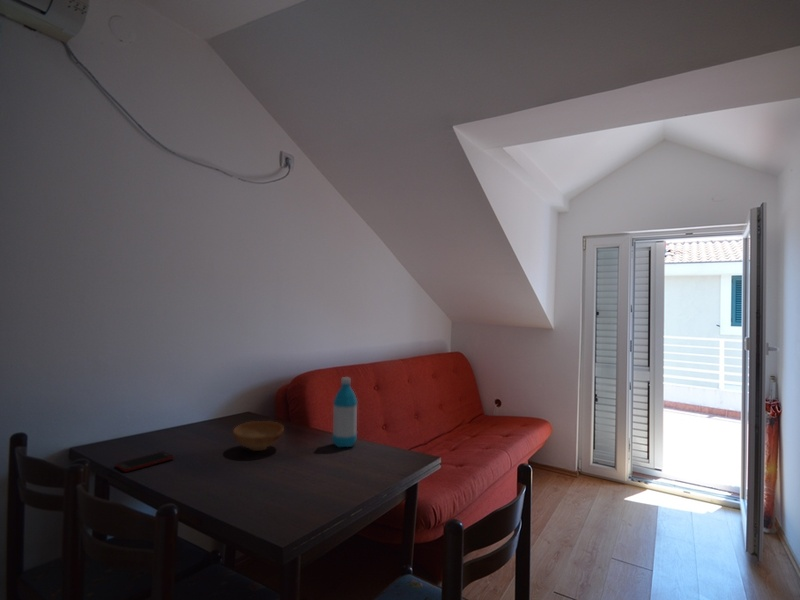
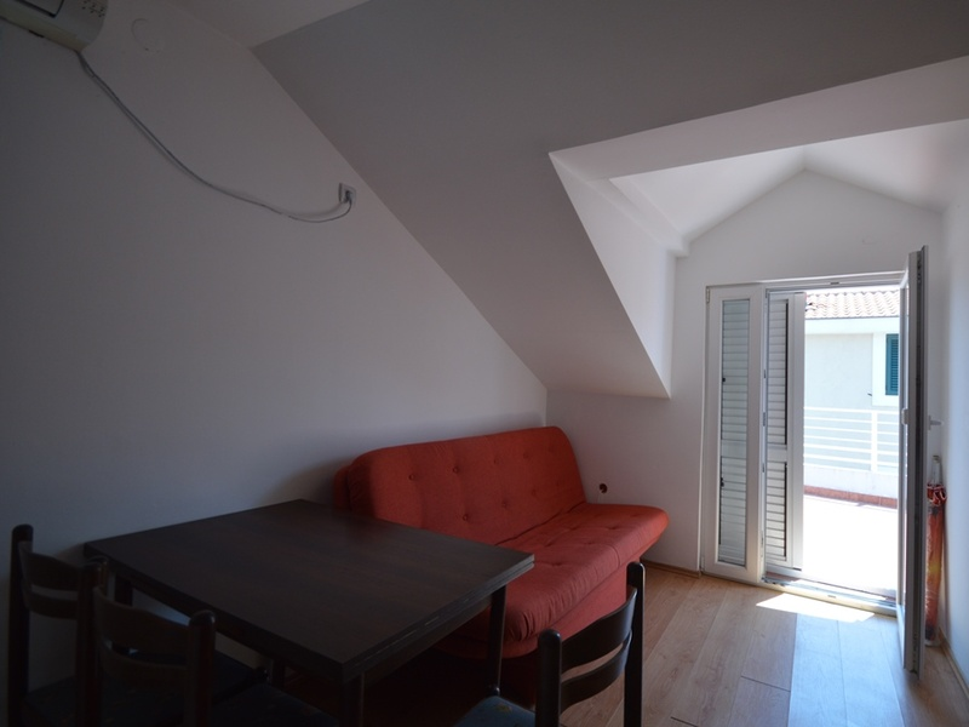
- water bottle [331,376,359,448]
- cell phone [115,451,175,473]
- bowl [232,420,285,452]
